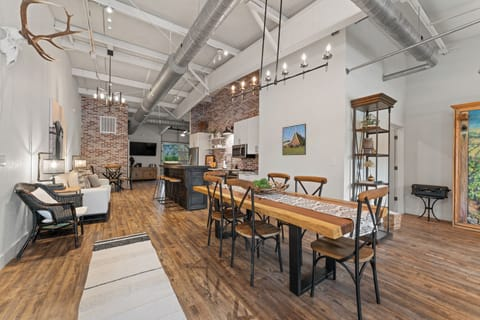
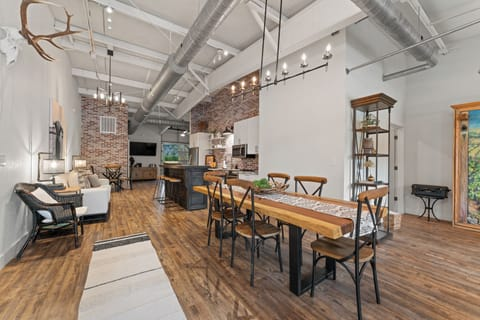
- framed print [281,123,307,156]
